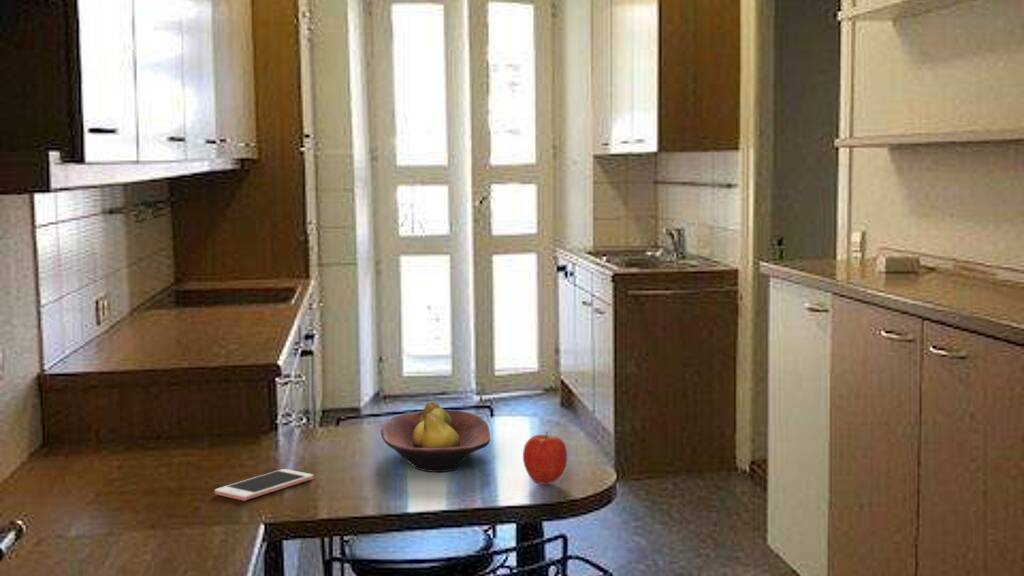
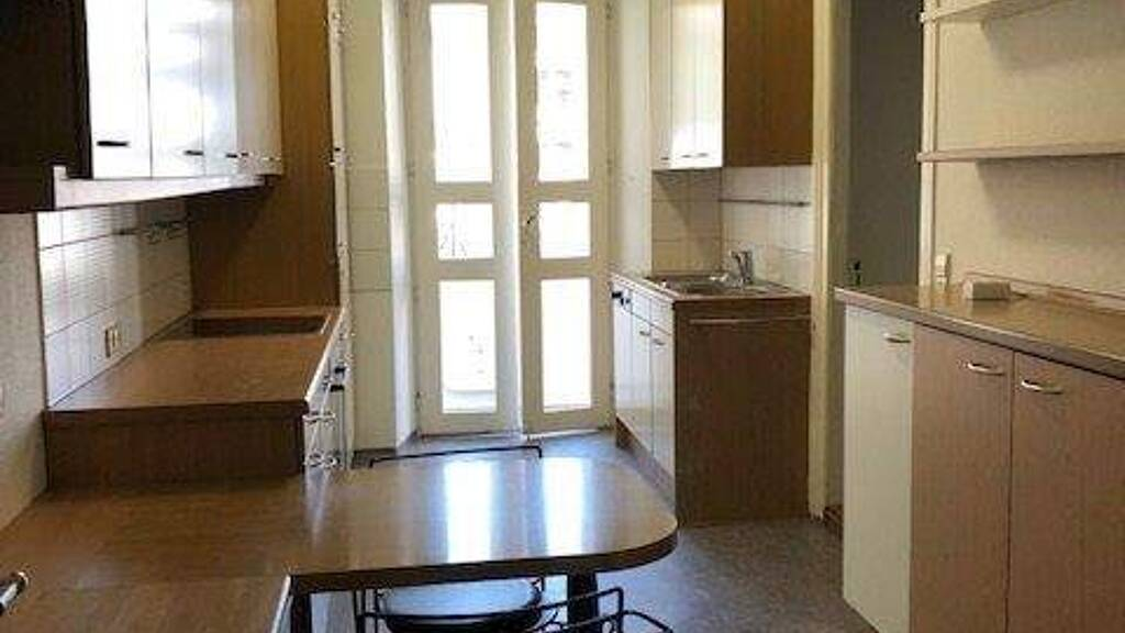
- fruit bowl [380,401,491,473]
- cell phone [214,468,315,502]
- apple [522,430,568,485]
